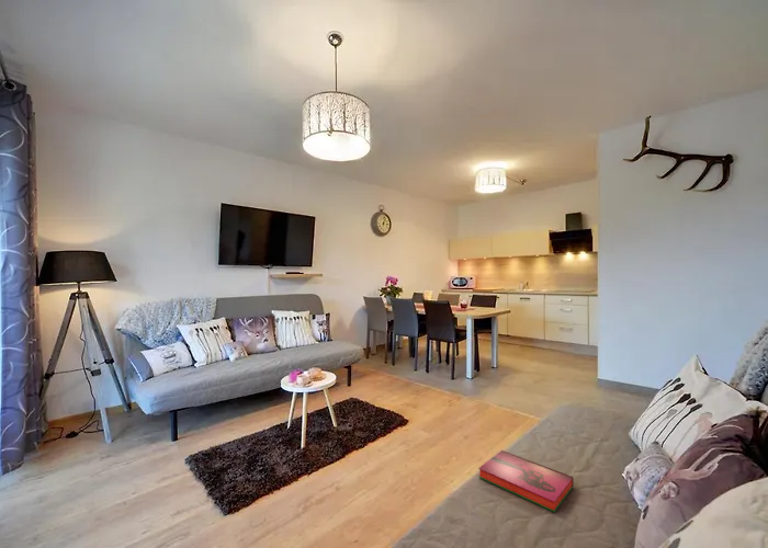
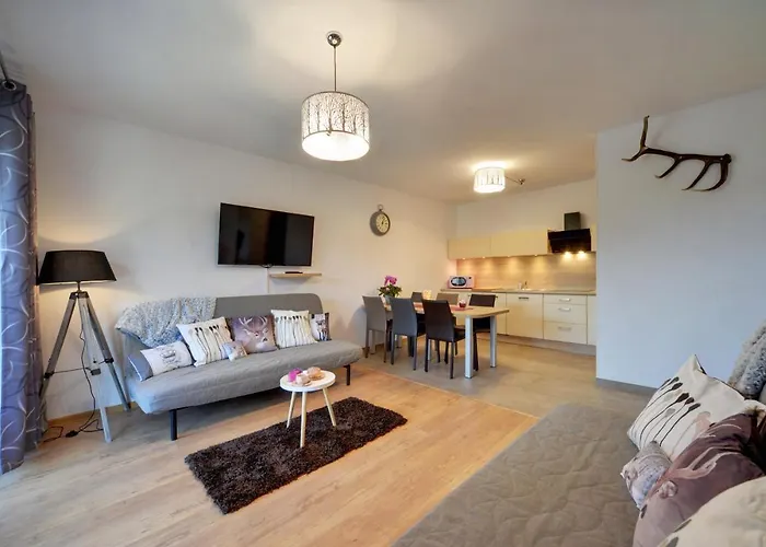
- hardback book [477,449,575,513]
